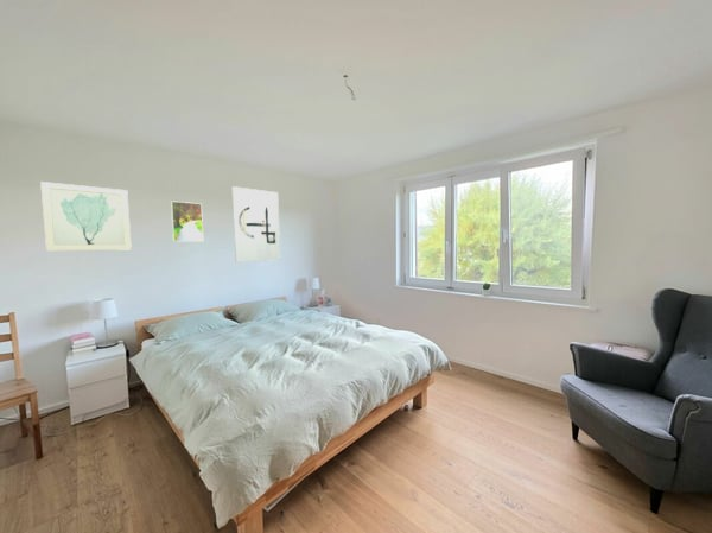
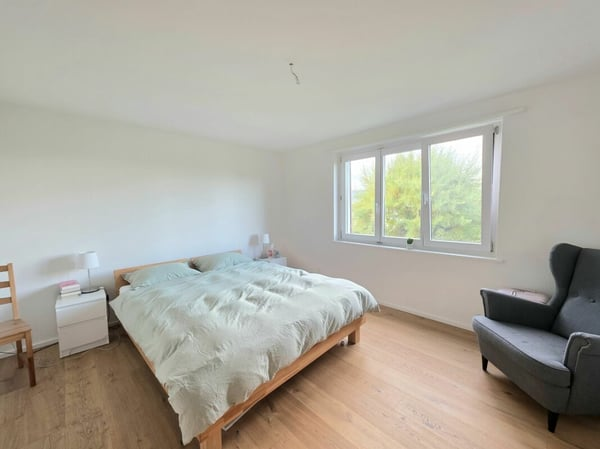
- wall art [231,185,281,264]
- wall art [39,180,133,252]
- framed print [170,199,204,243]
